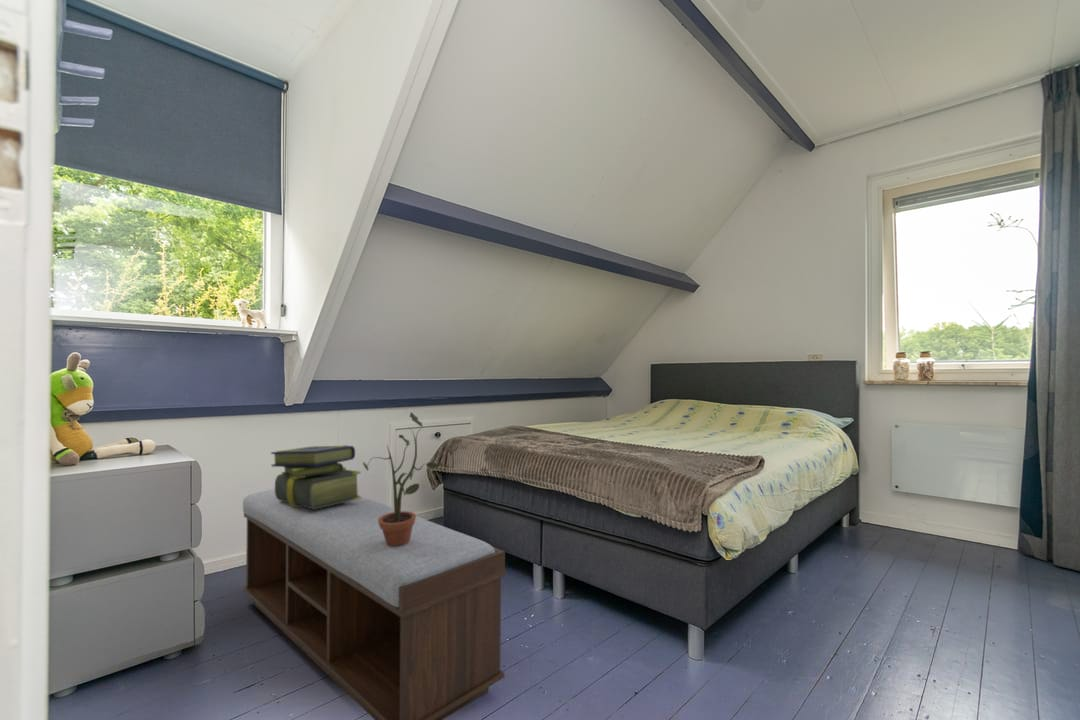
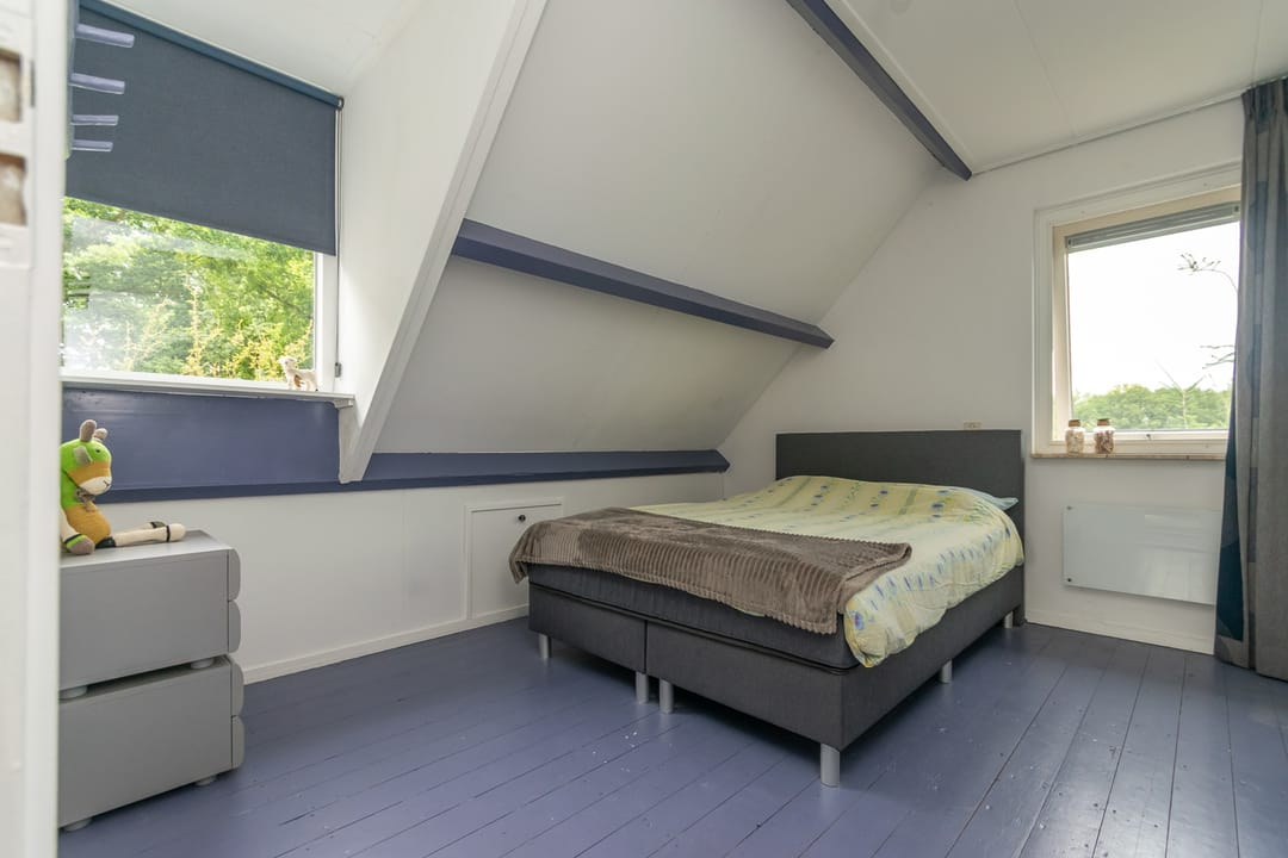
- stack of books [270,444,361,509]
- potted plant [362,411,440,546]
- bench [242,488,506,720]
